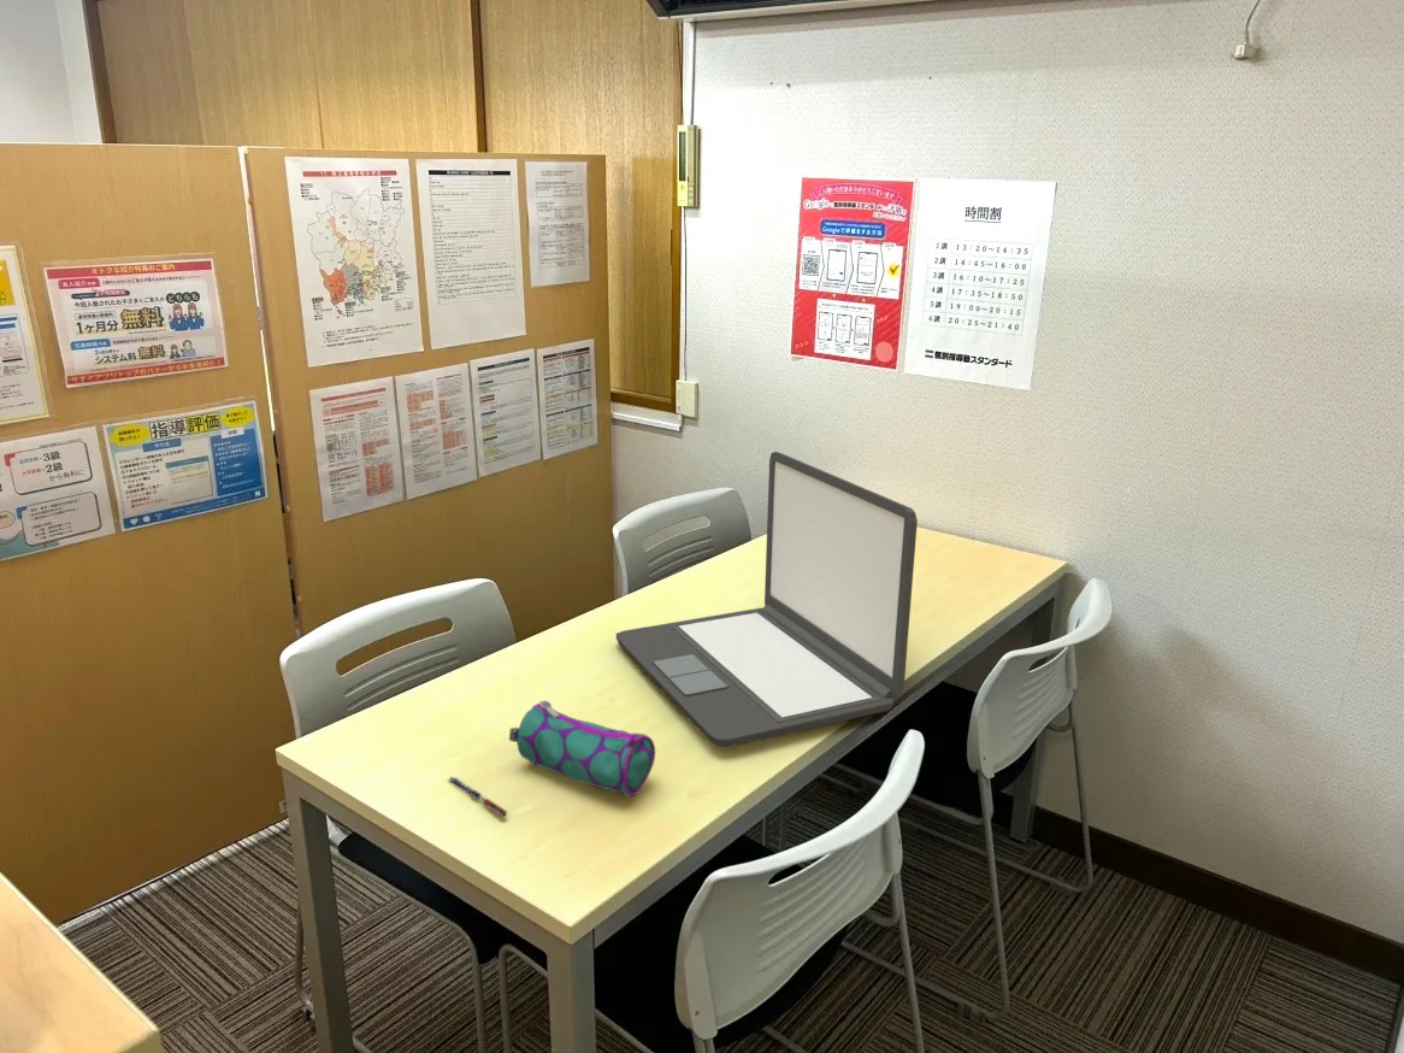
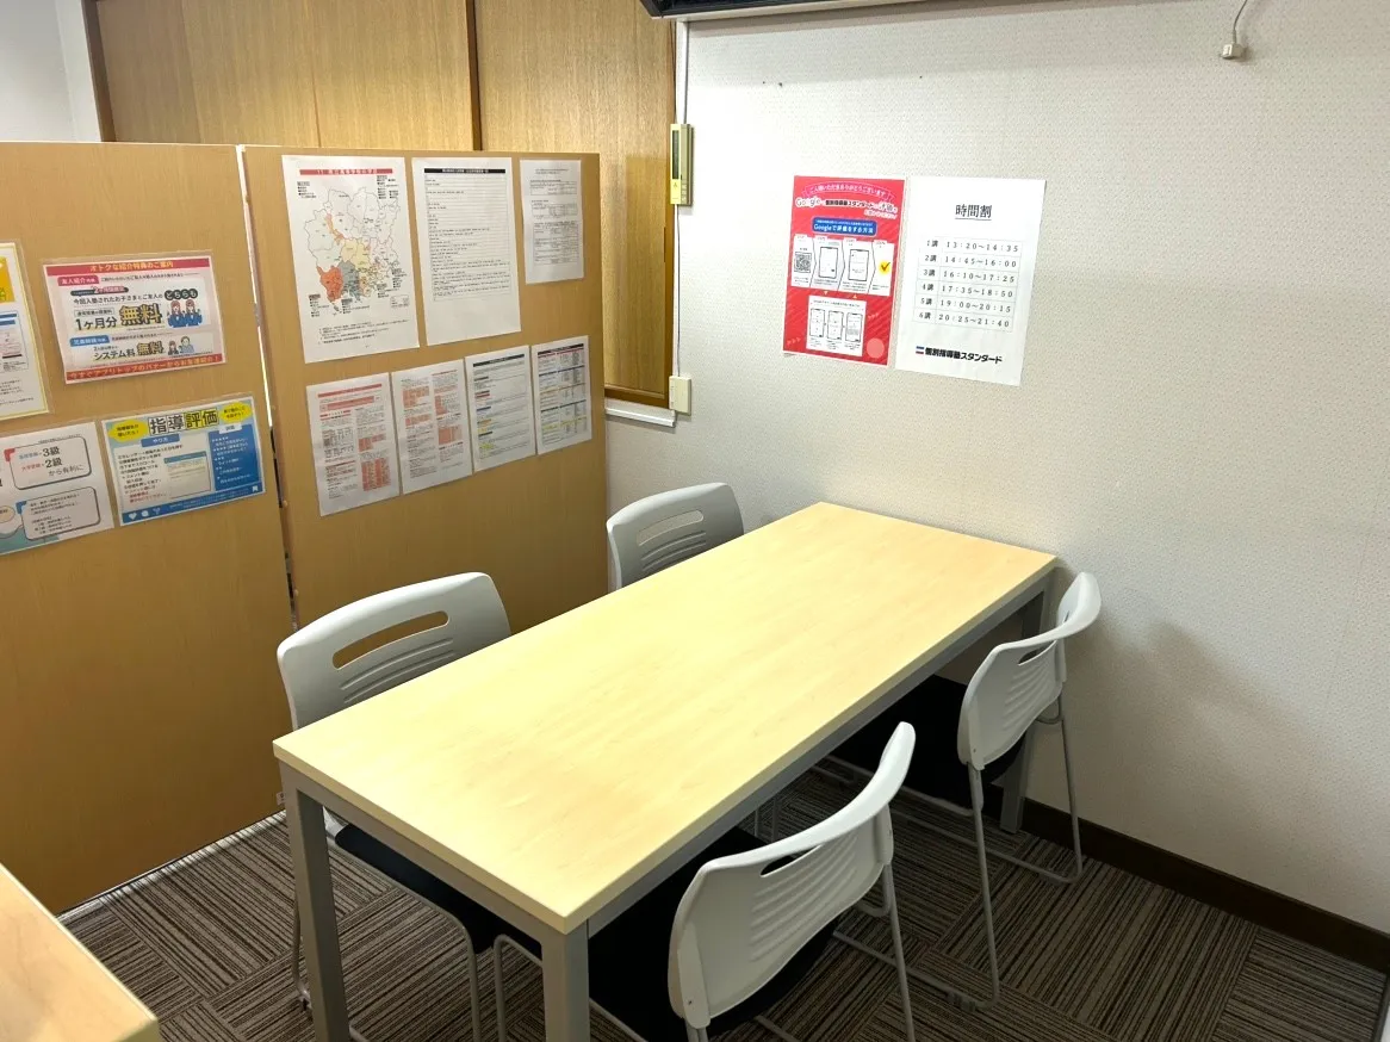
- pen [447,776,508,818]
- pencil case [508,700,656,798]
- laptop [615,451,919,748]
